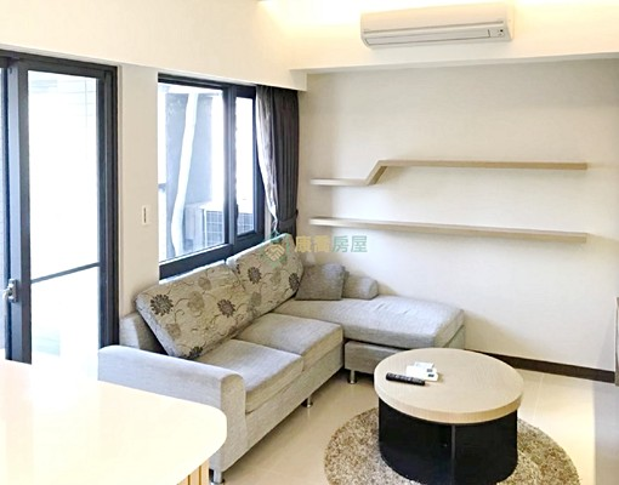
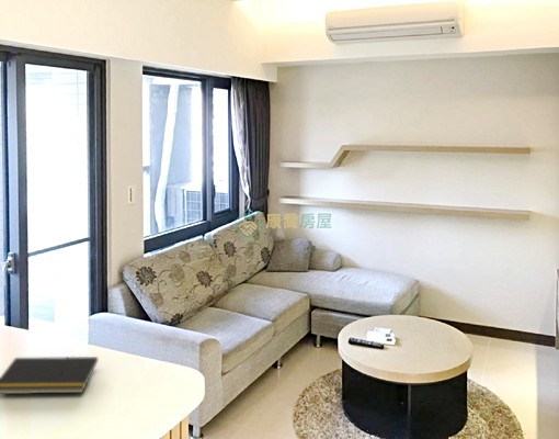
+ notepad [0,356,99,395]
